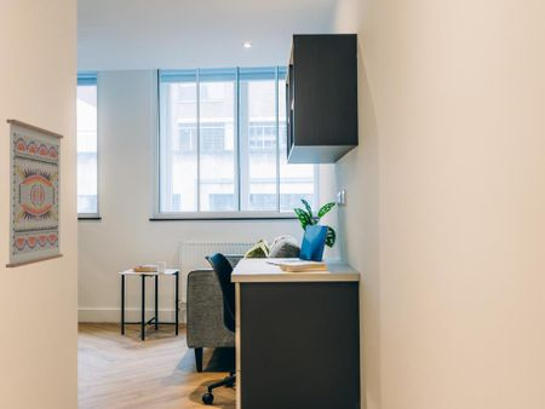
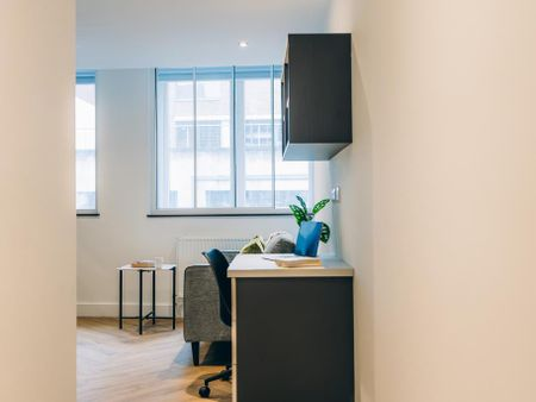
- wall art [5,119,64,269]
